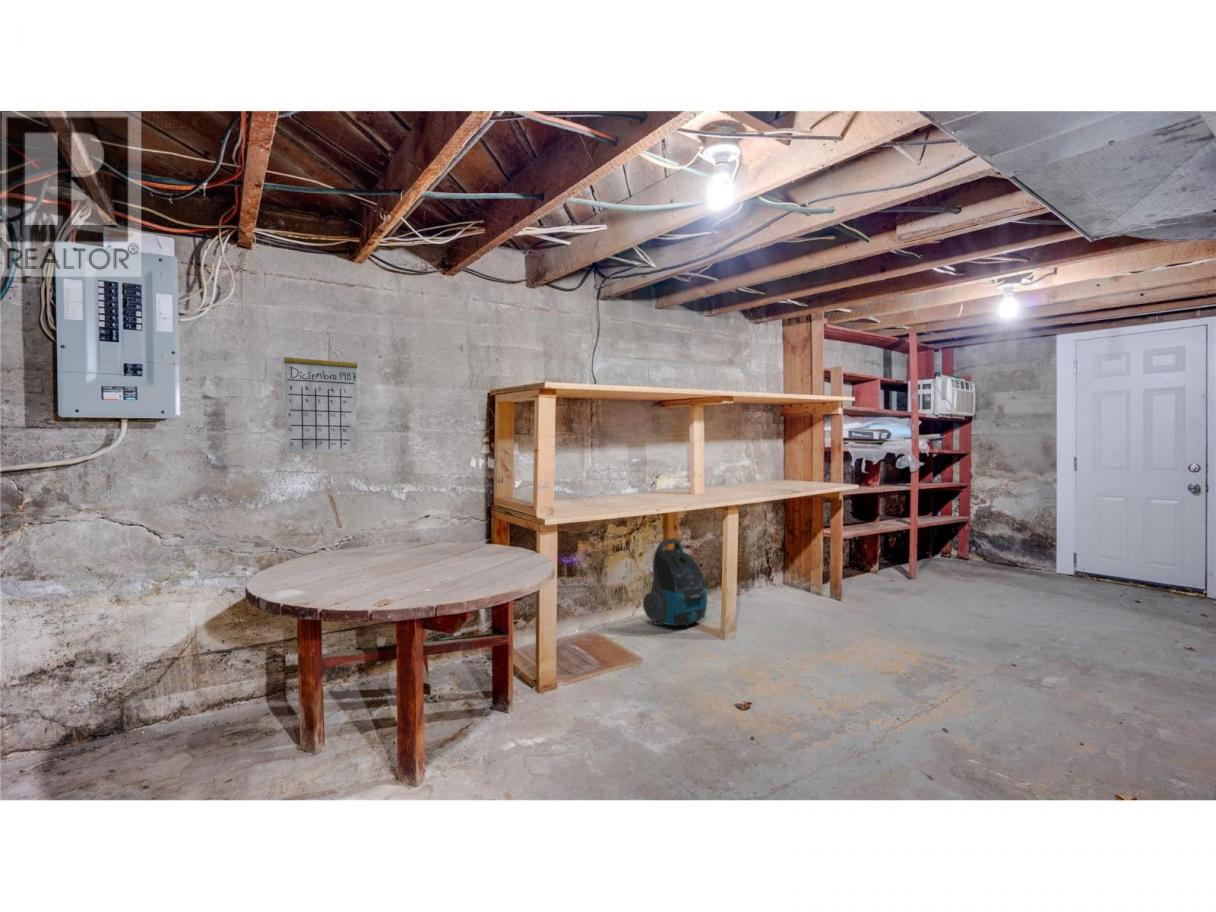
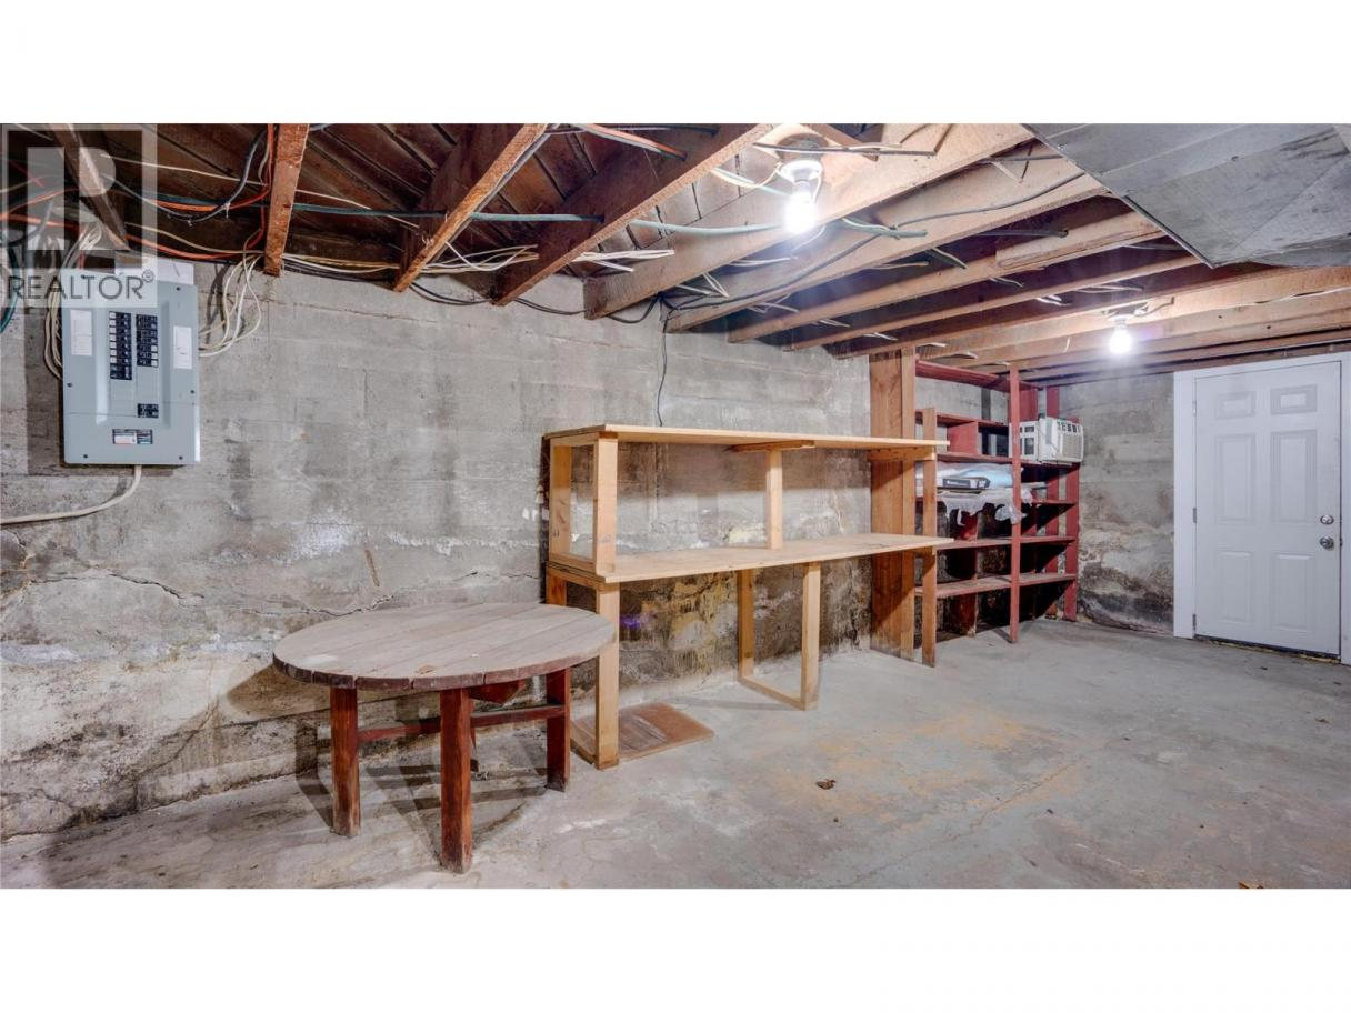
- calendar [283,338,359,454]
- vacuum cleaner [642,538,708,627]
